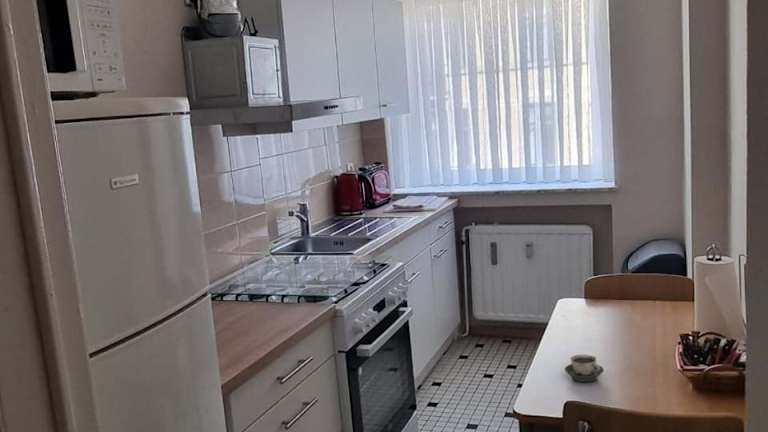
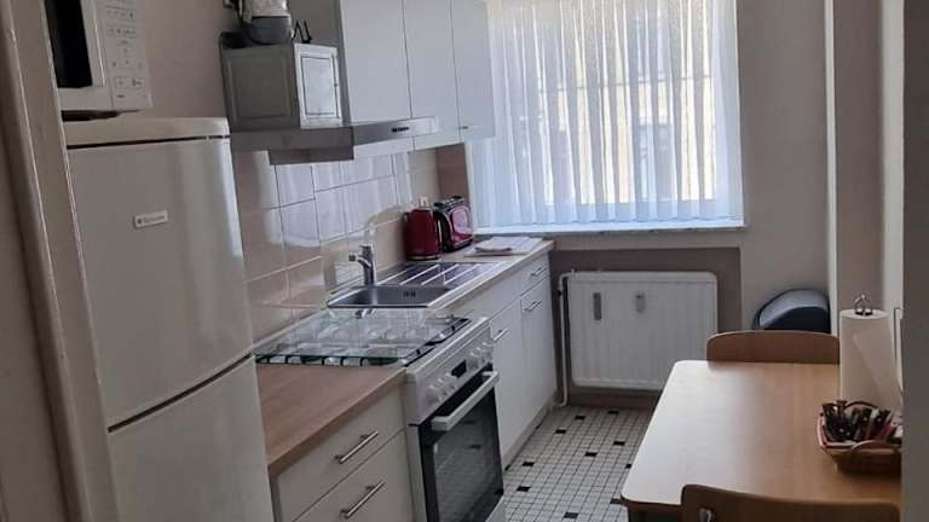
- cup [564,353,605,383]
